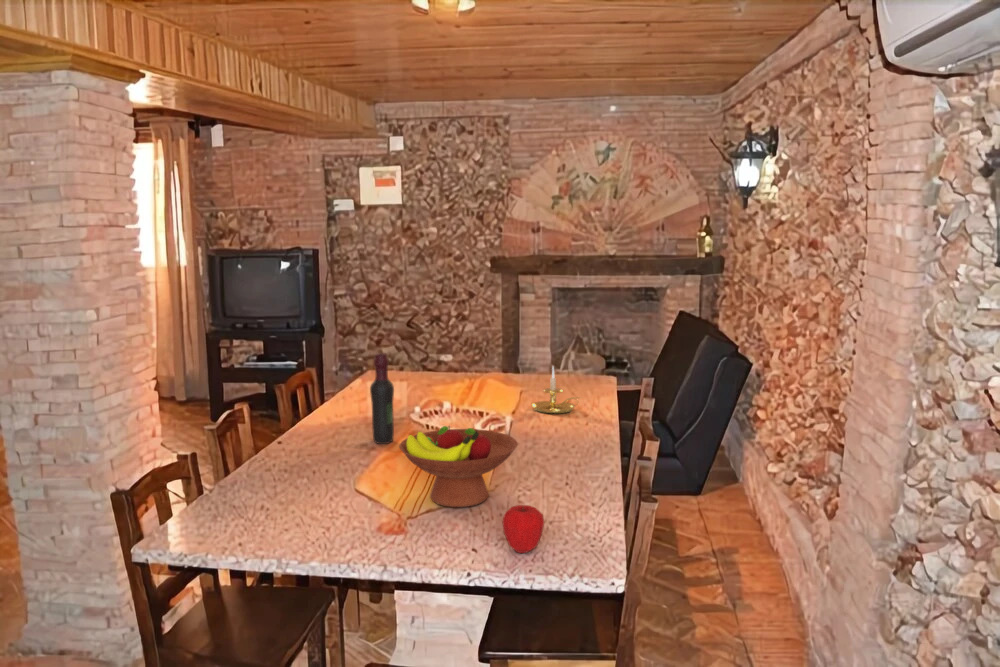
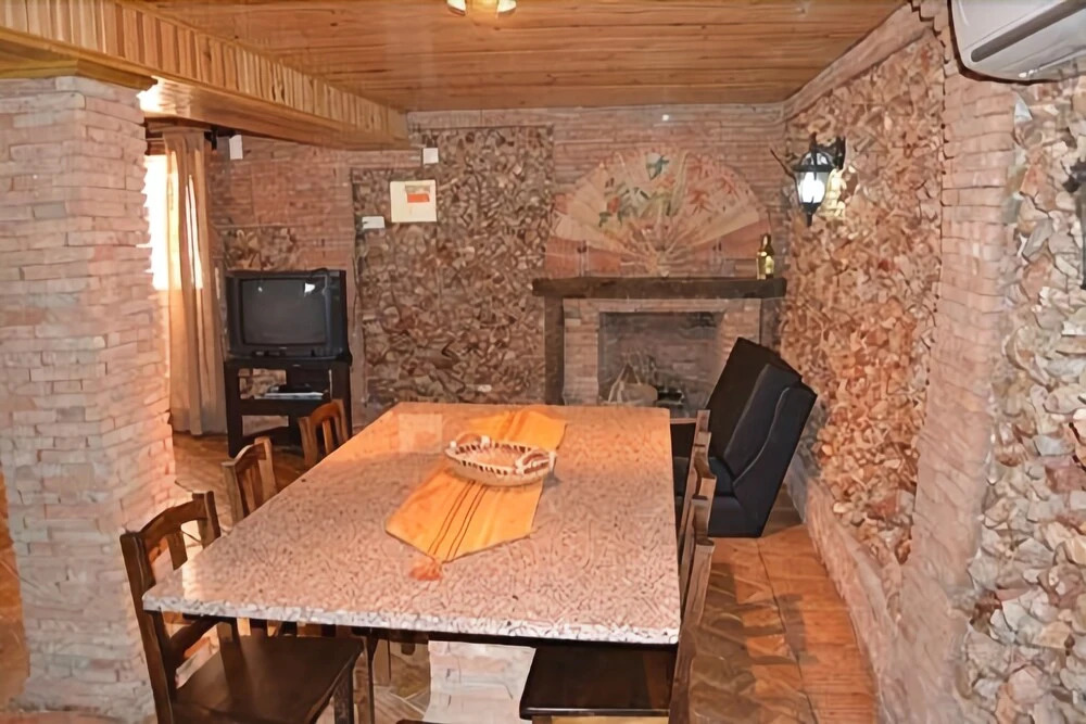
- wine bottle [369,352,395,445]
- fruit bowl [398,425,519,508]
- apple [501,504,545,554]
- candle holder [530,365,583,414]
